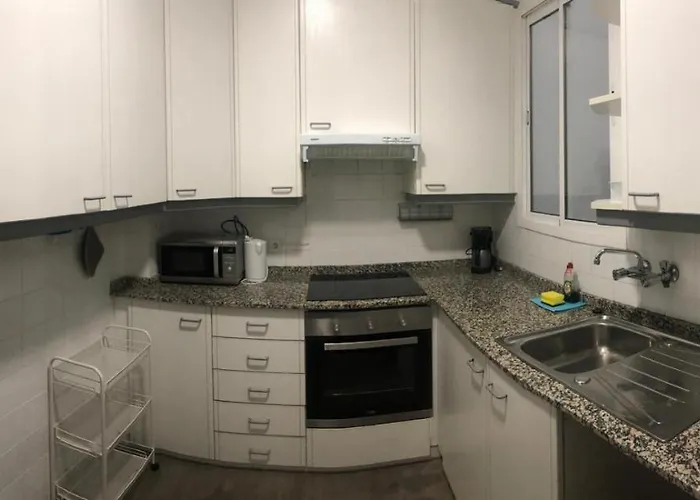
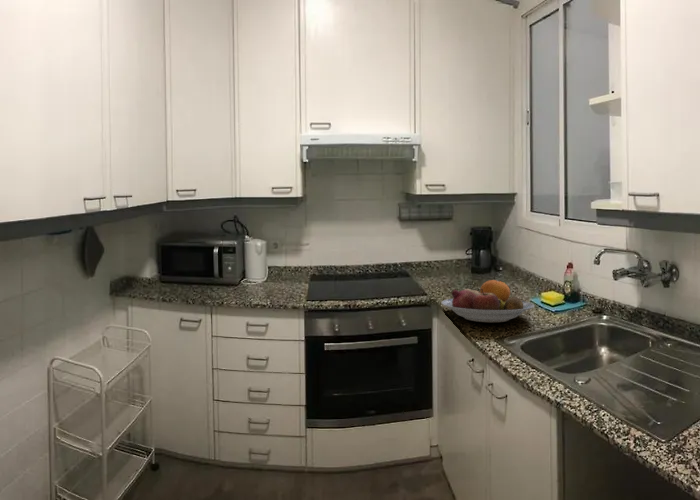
+ fruit bowl [440,279,535,324]
